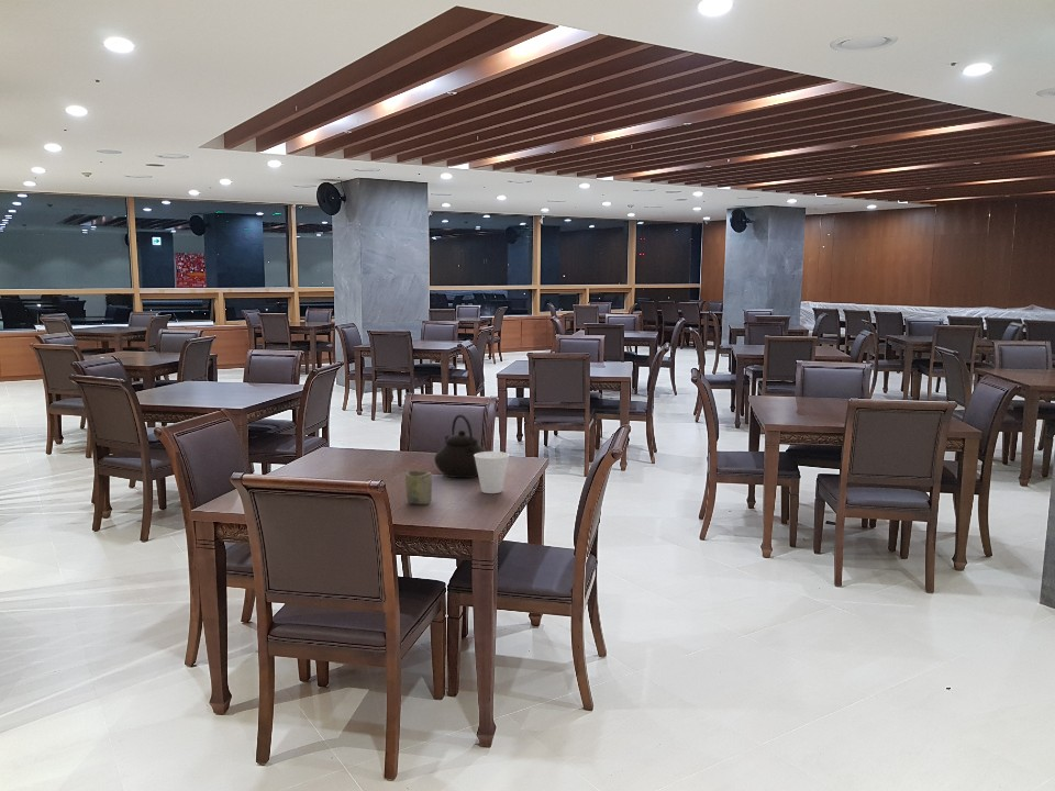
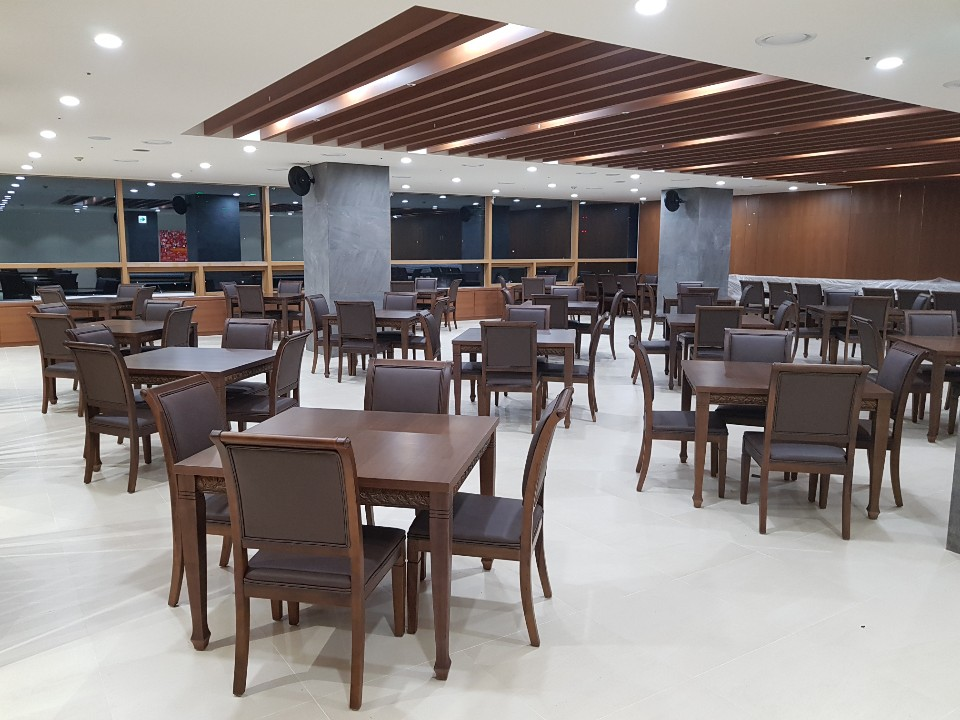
- cup [404,470,433,505]
- cup [474,450,510,494]
- teapot [433,413,487,479]
